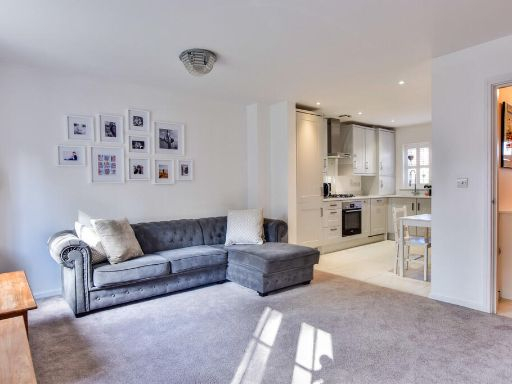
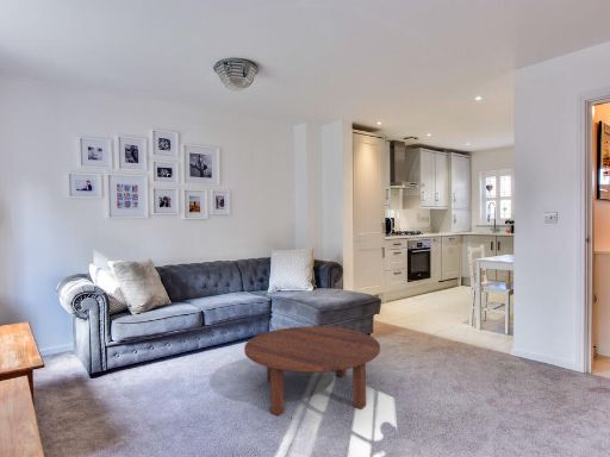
+ coffee table [243,325,381,417]
